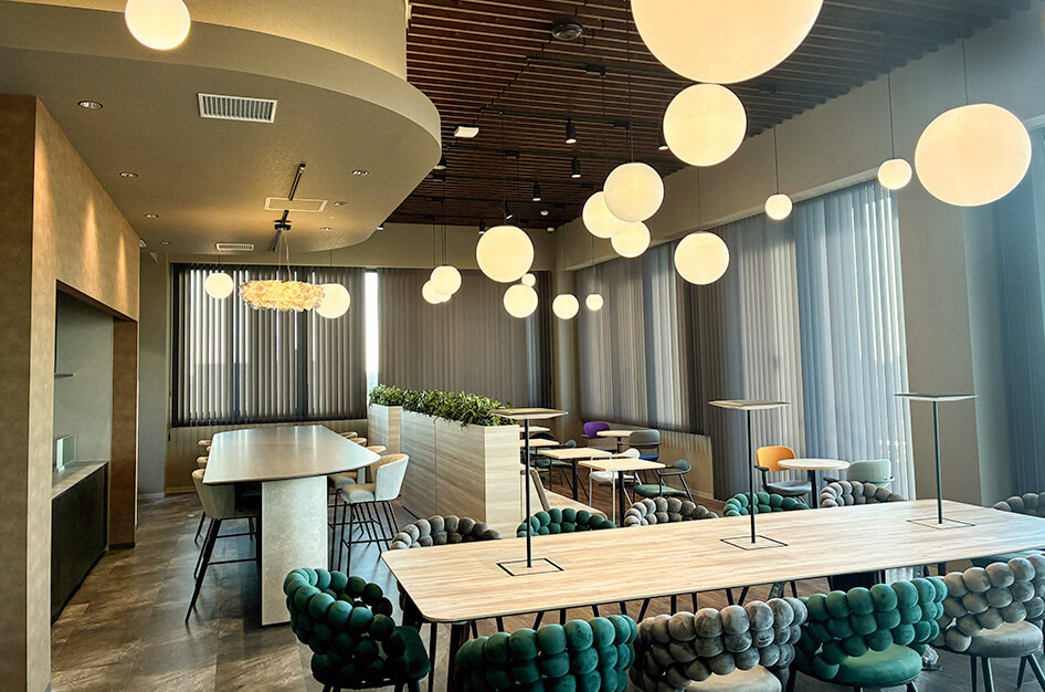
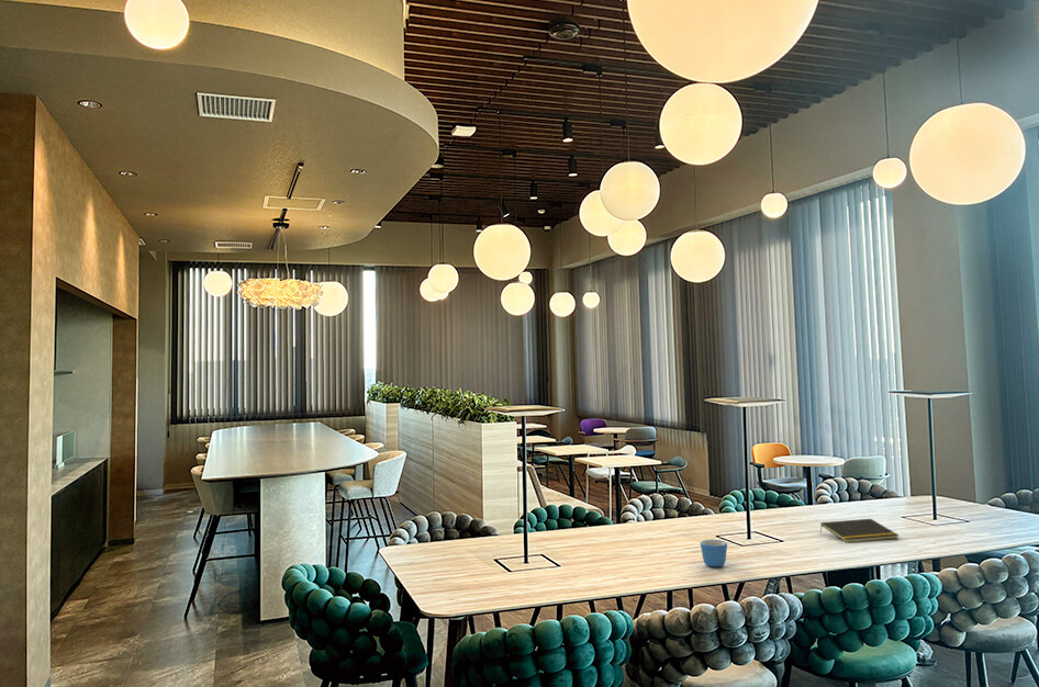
+ notepad [819,518,900,543]
+ mug [700,539,728,567]
